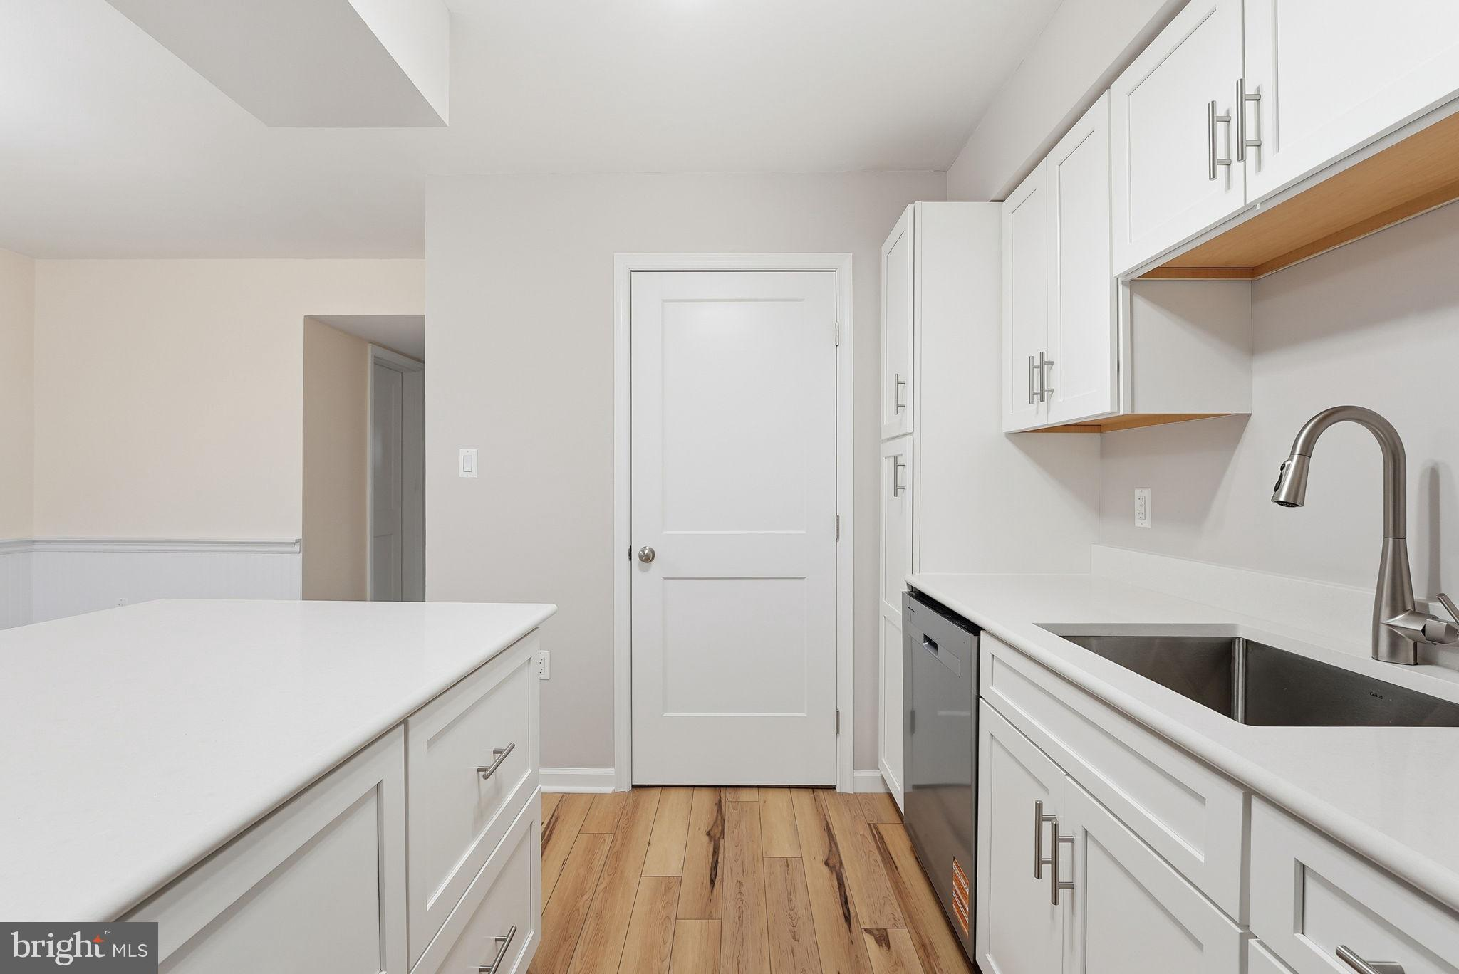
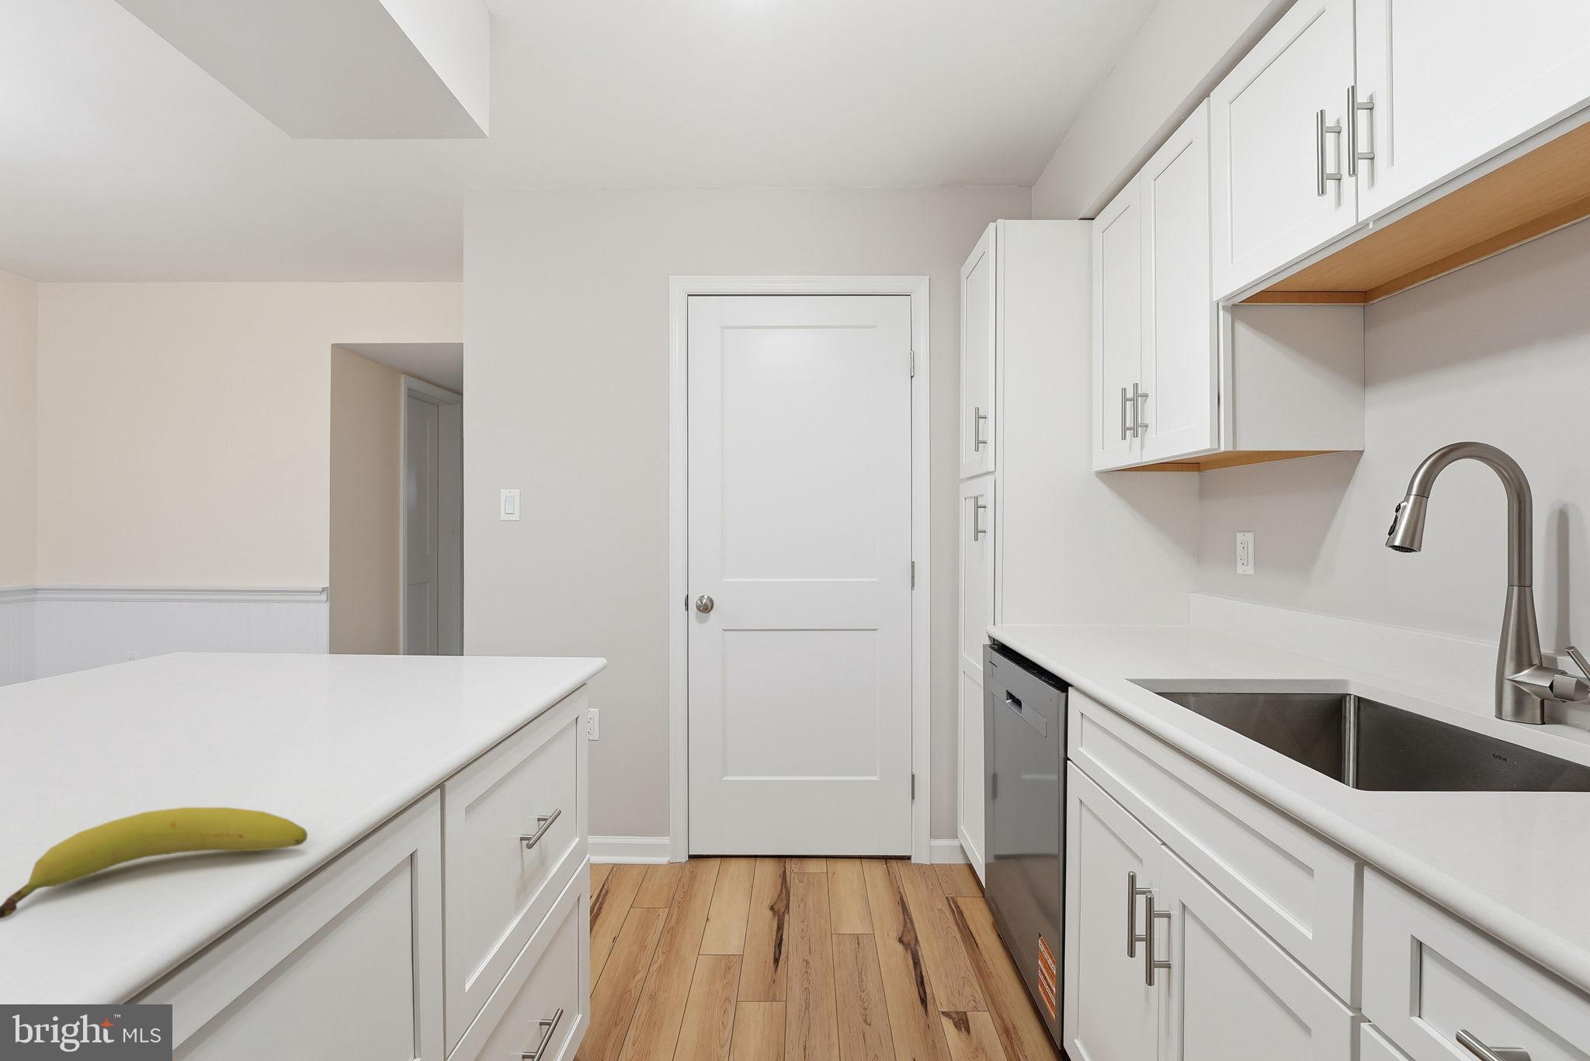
+ fruit [0,806,308,920]
